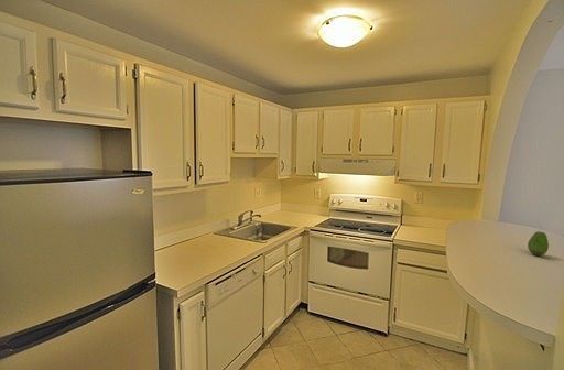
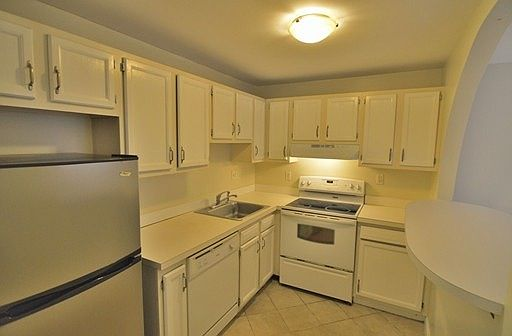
- fruit [527,230,550,257]
